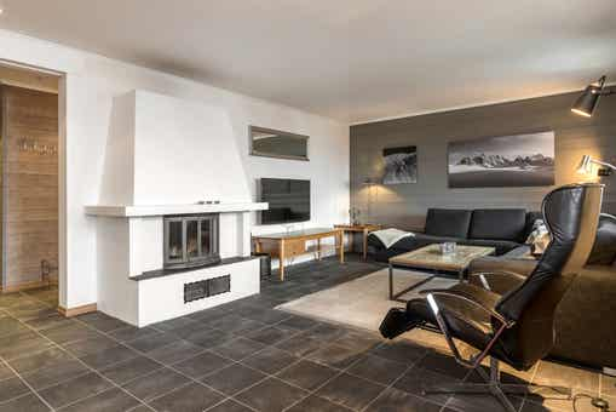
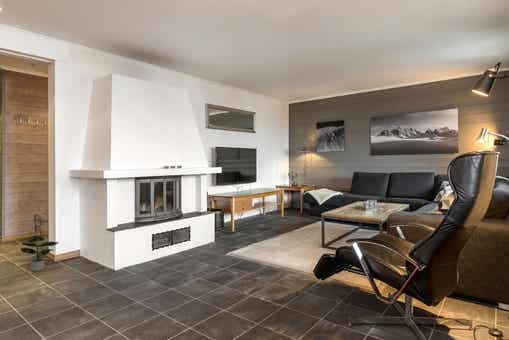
+ potted plant [19,235,60,272]
